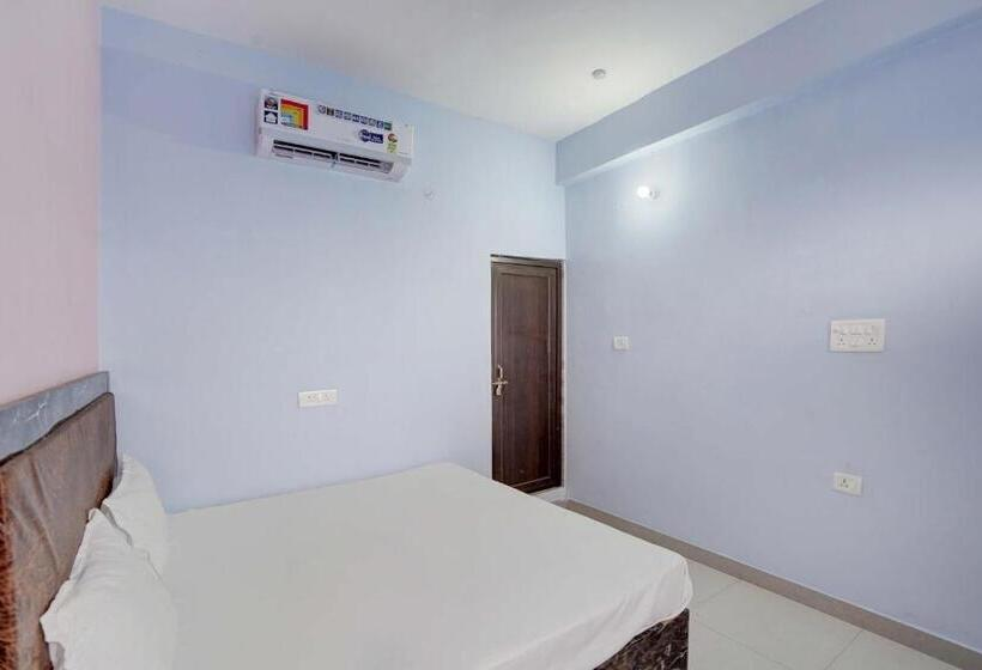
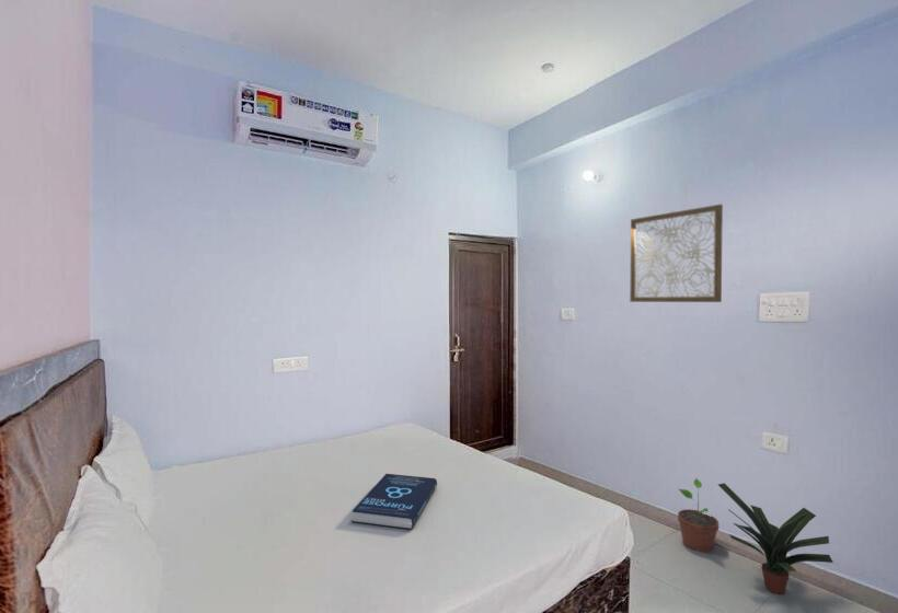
+ potted plant [677,477,719,553]
+ wall art [629,204,724,303]
+ book [352,473,438,531]
+ potted plant [717,482,834,595]
